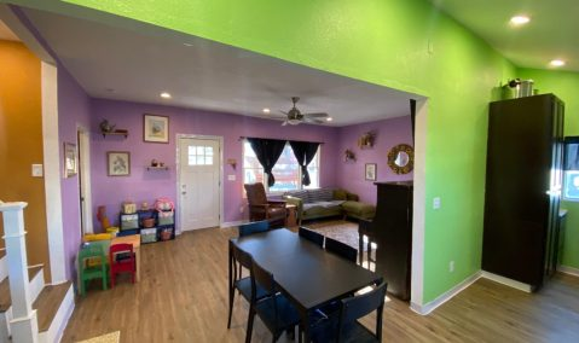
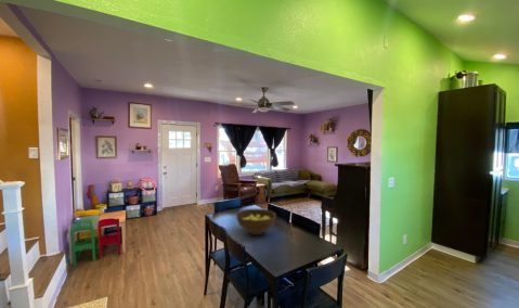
+ fruit bowl [235,208,277,235]
